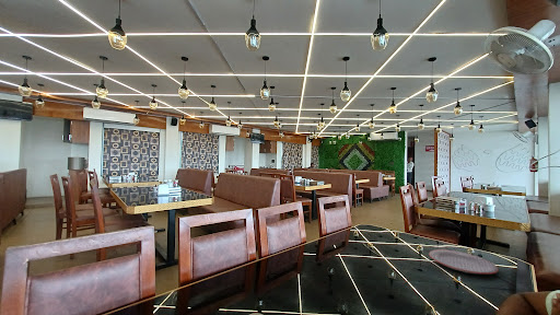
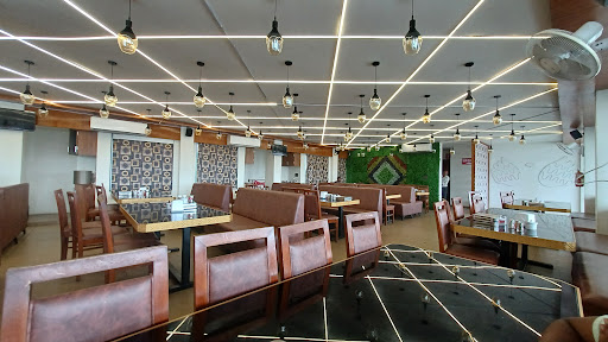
- plate [428,248,499,275]
